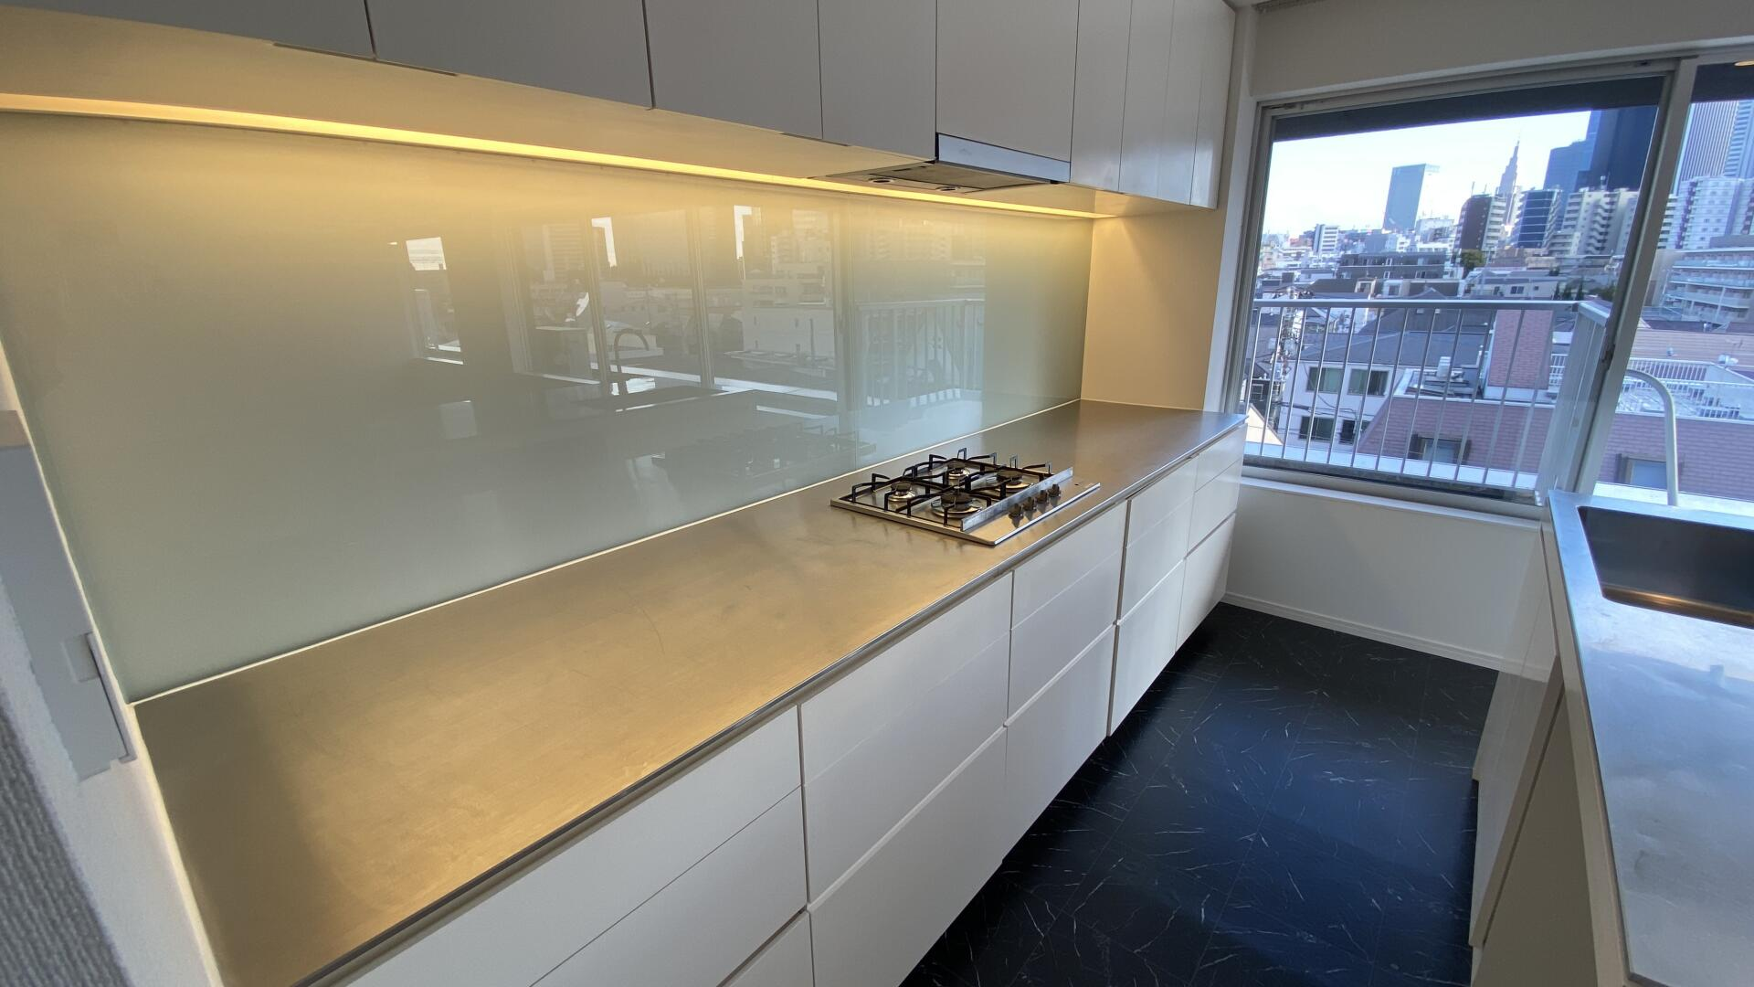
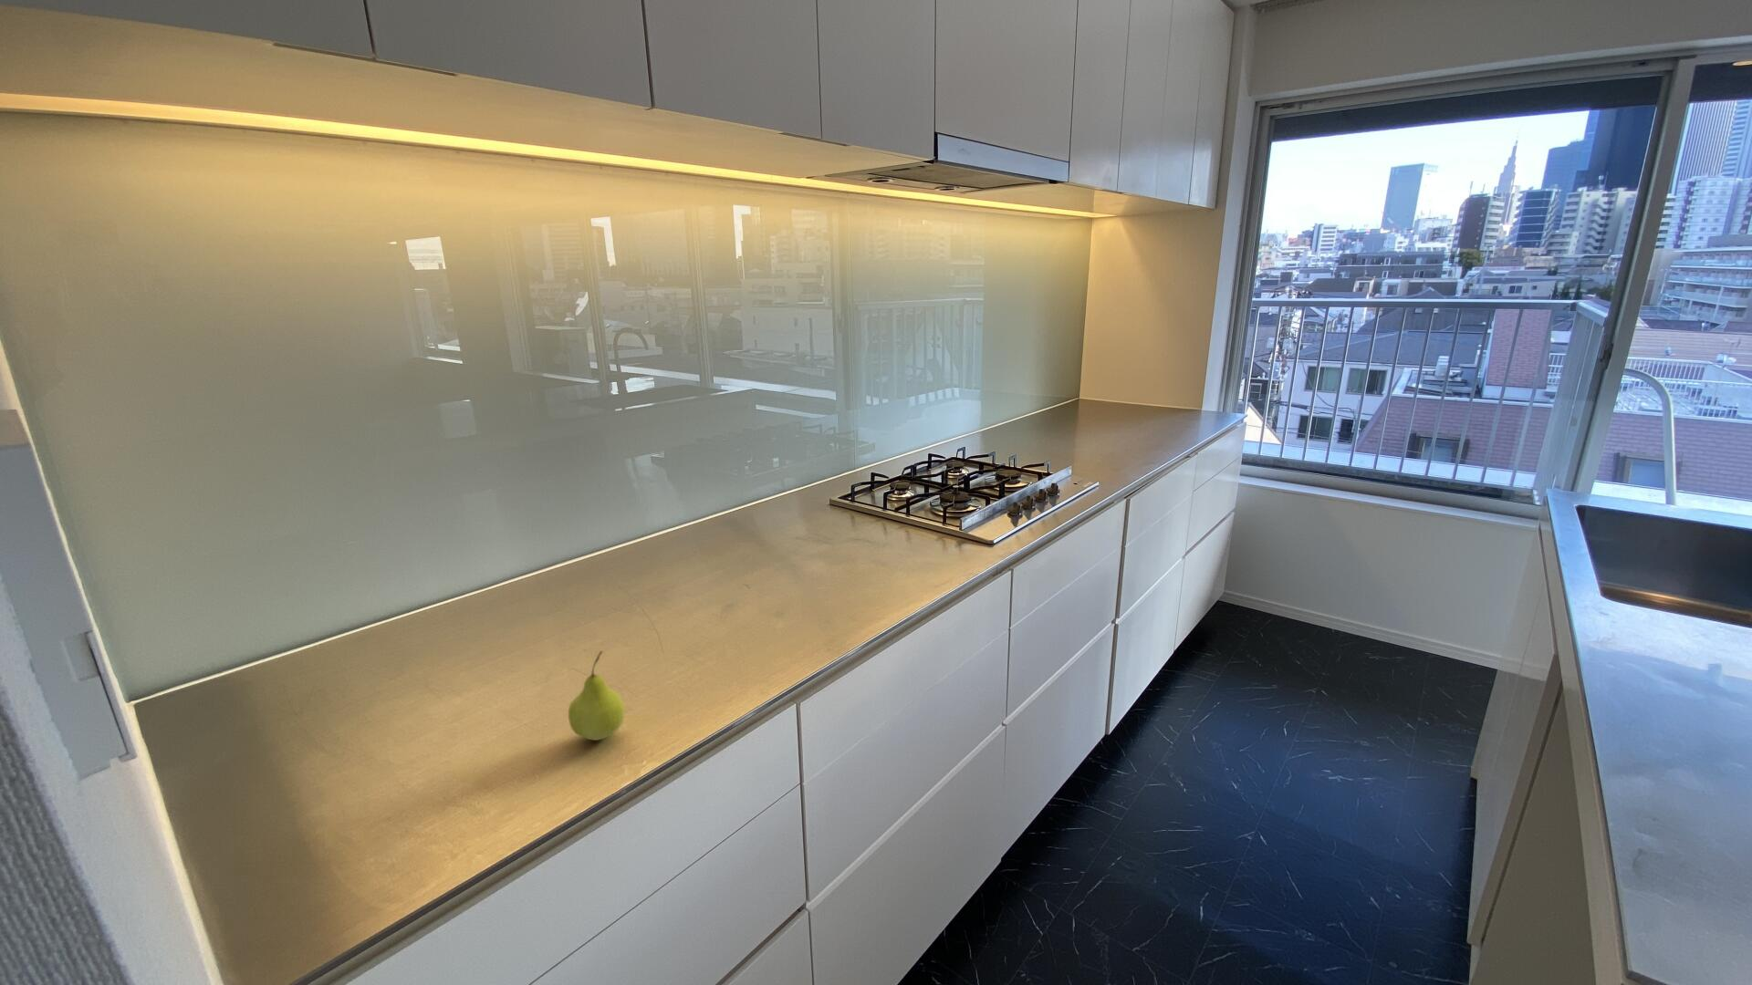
+ fruit [568,651,626,742]
